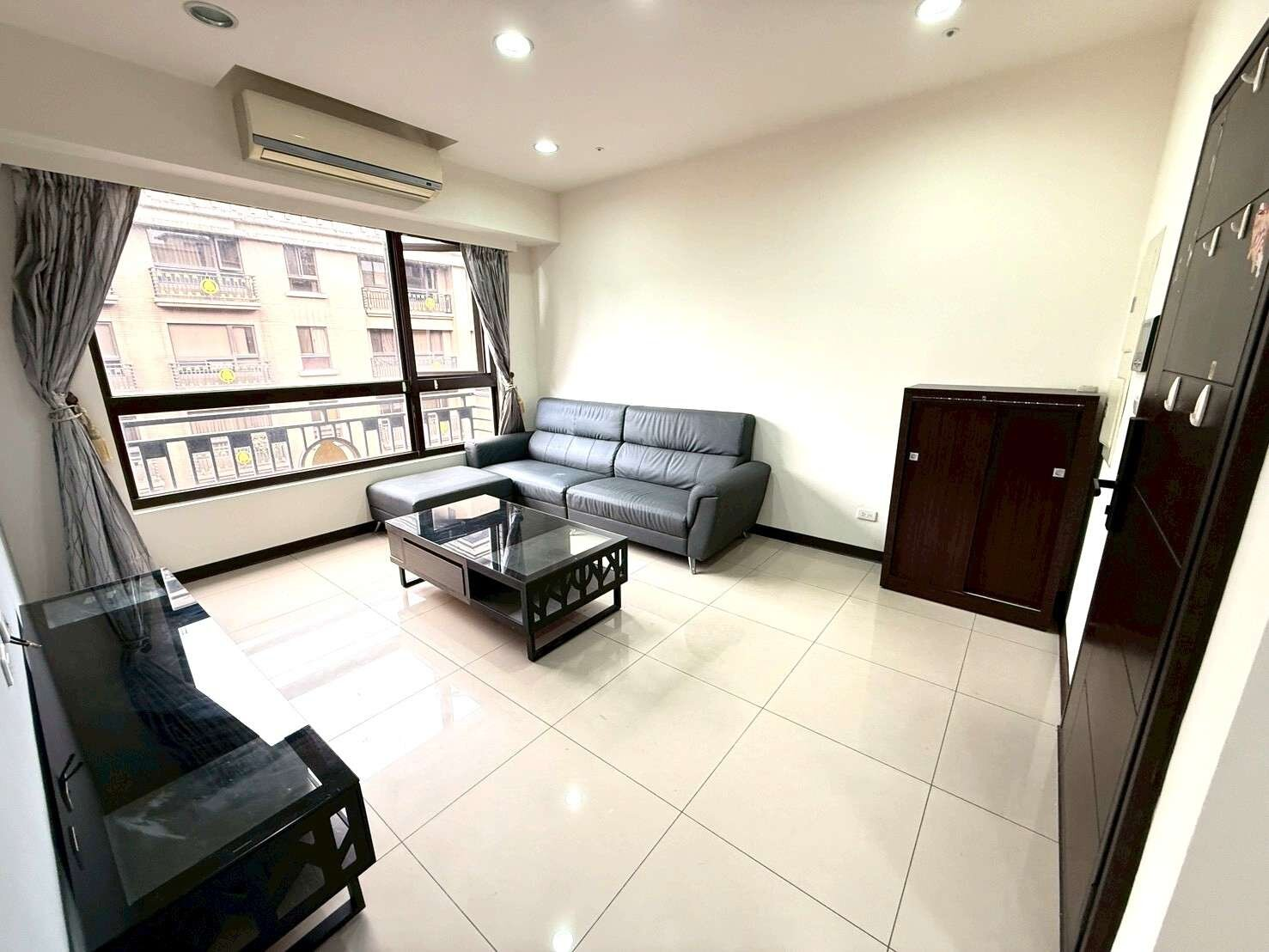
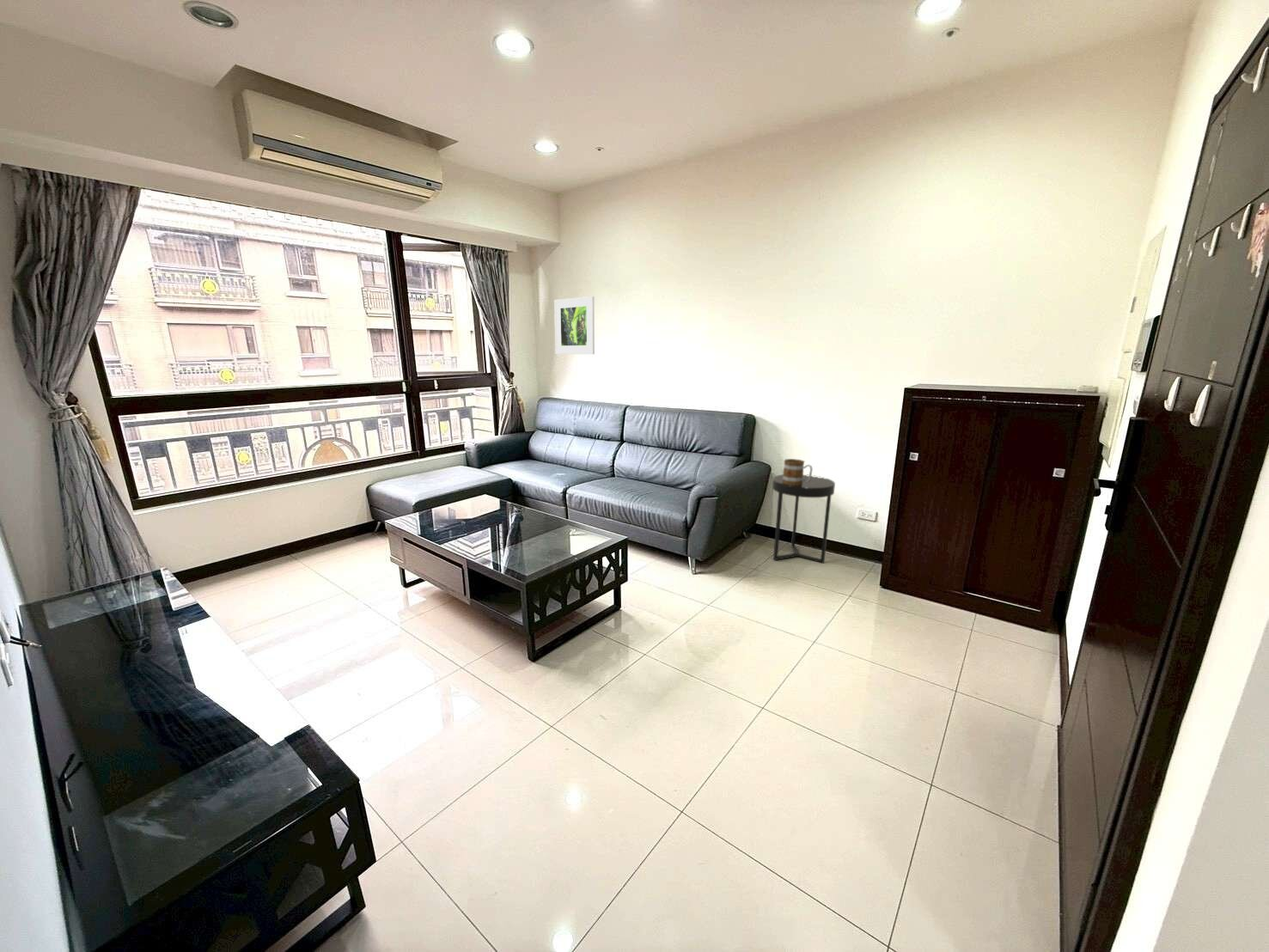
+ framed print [553,296,595,355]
+ side table [772,473,836,564]
+ mug [783,458,814,485]
